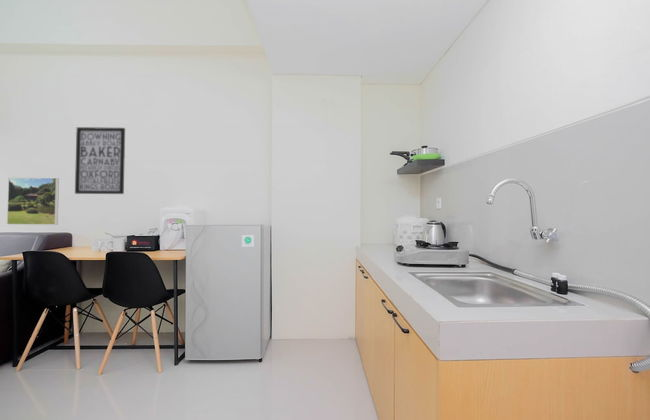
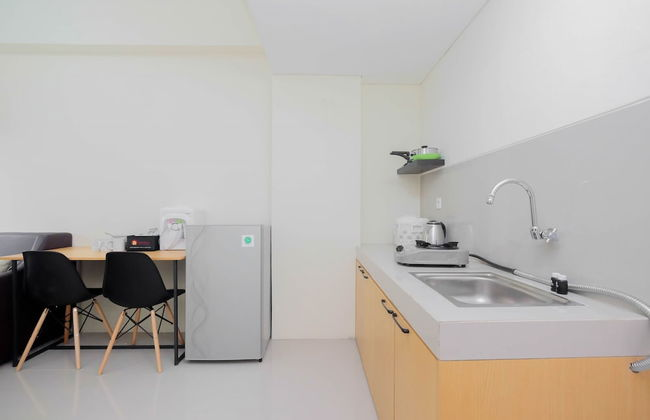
- wall art [74,126,126,195]
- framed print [6,177,60,226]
